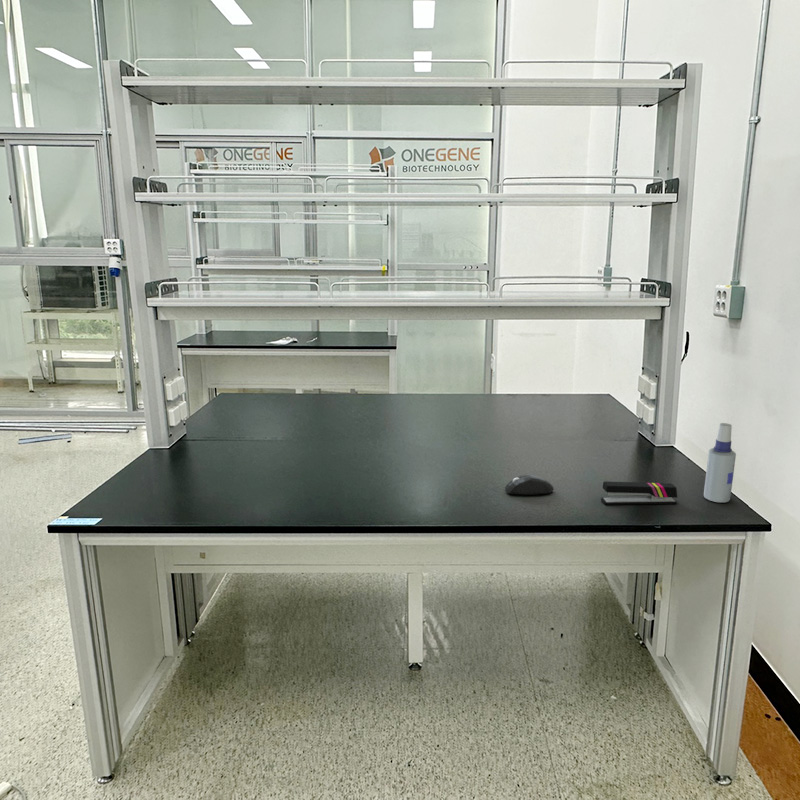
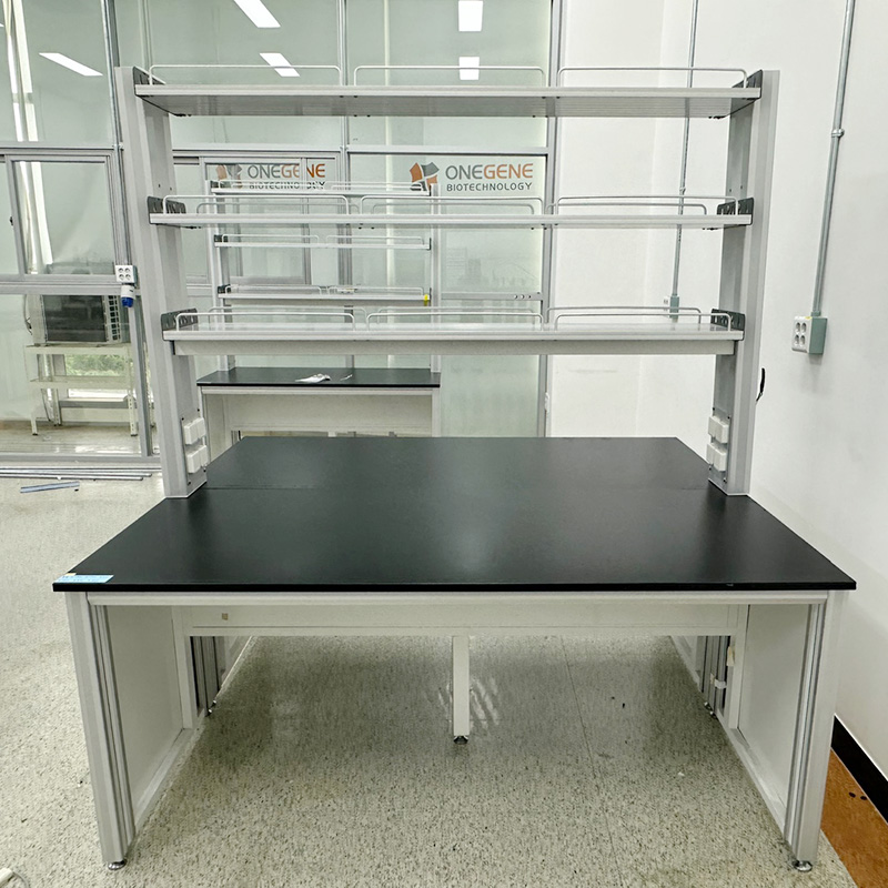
- spray bottle [703,422,737,503]
- stapler [600,480,678,506]
- mouse [504,473,555,496]
